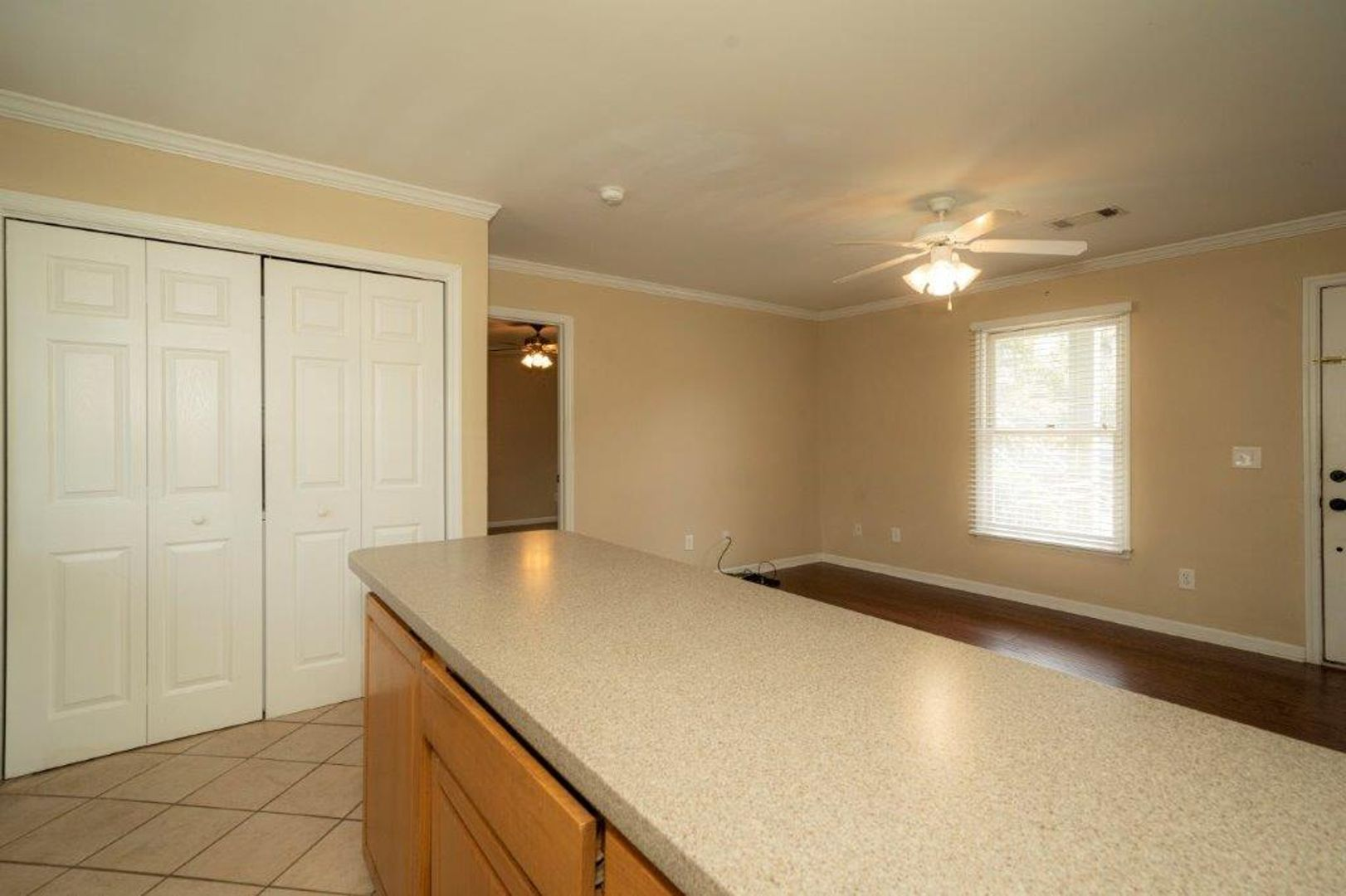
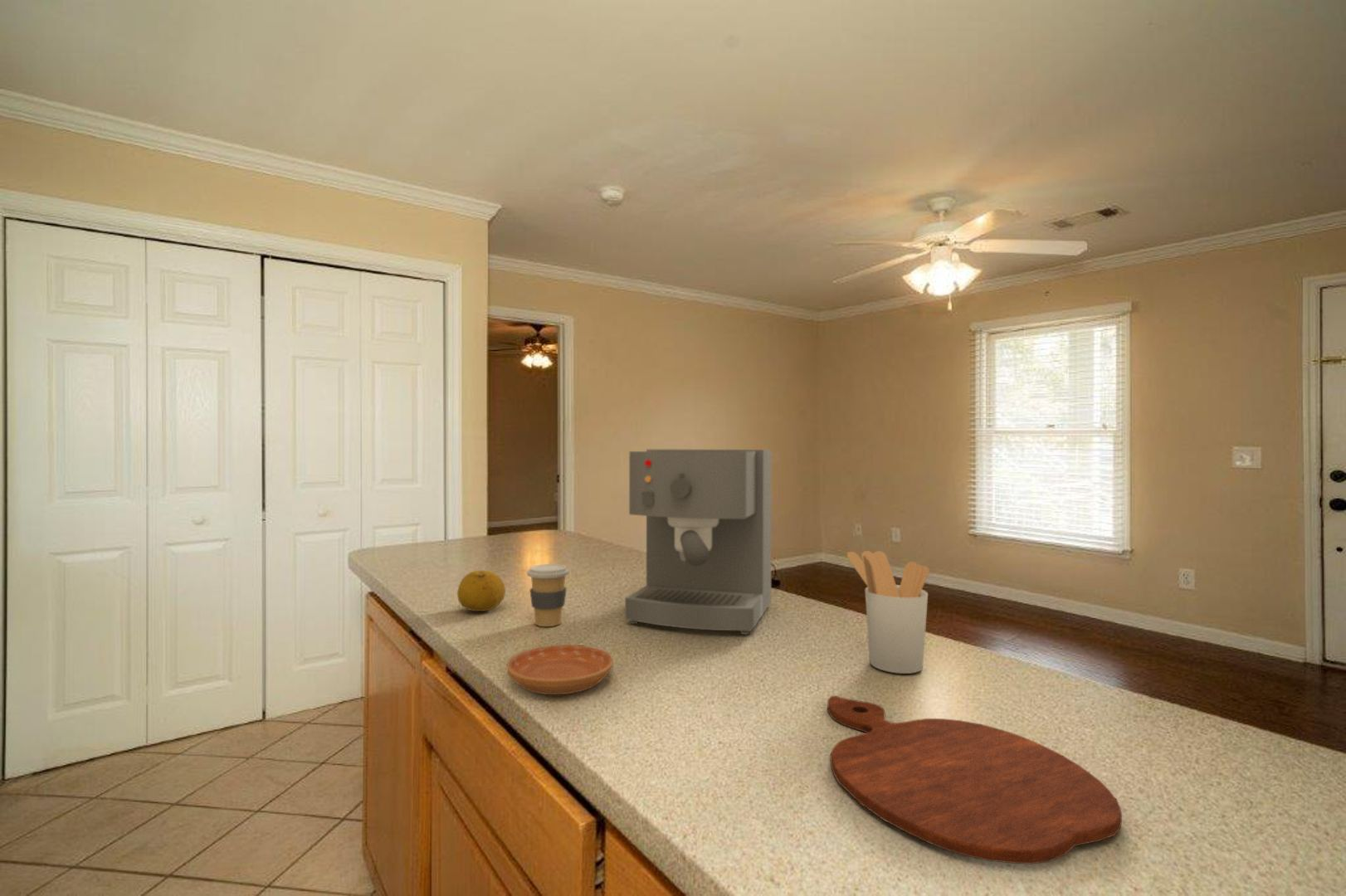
+ cutting board [827,695,1123,864]
+ coffee cup [526,563,570,627]
+ utensil holder [846,550,930,674]
+ coffee maker [624,449,773,635]
+ saucer [505,644,614,695]
+ fruit [456,569,506,612]
